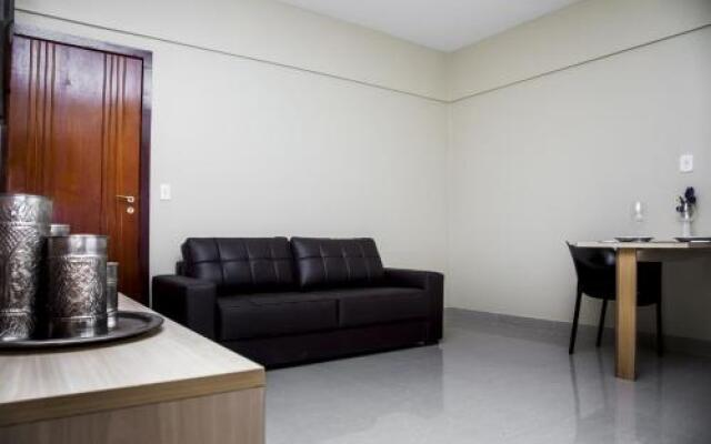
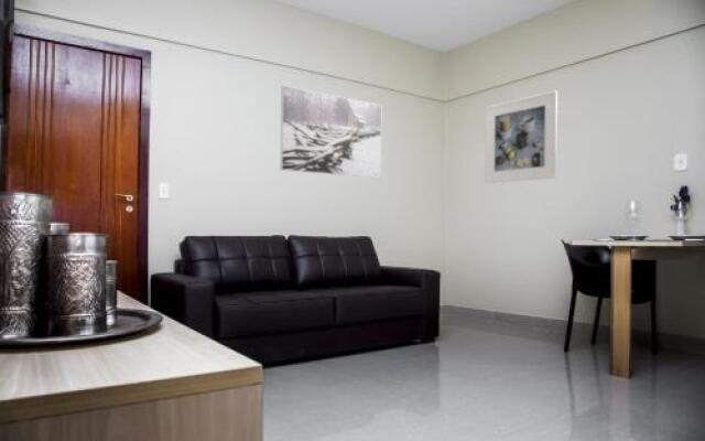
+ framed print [484,89,558,184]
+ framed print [280,85,382,180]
